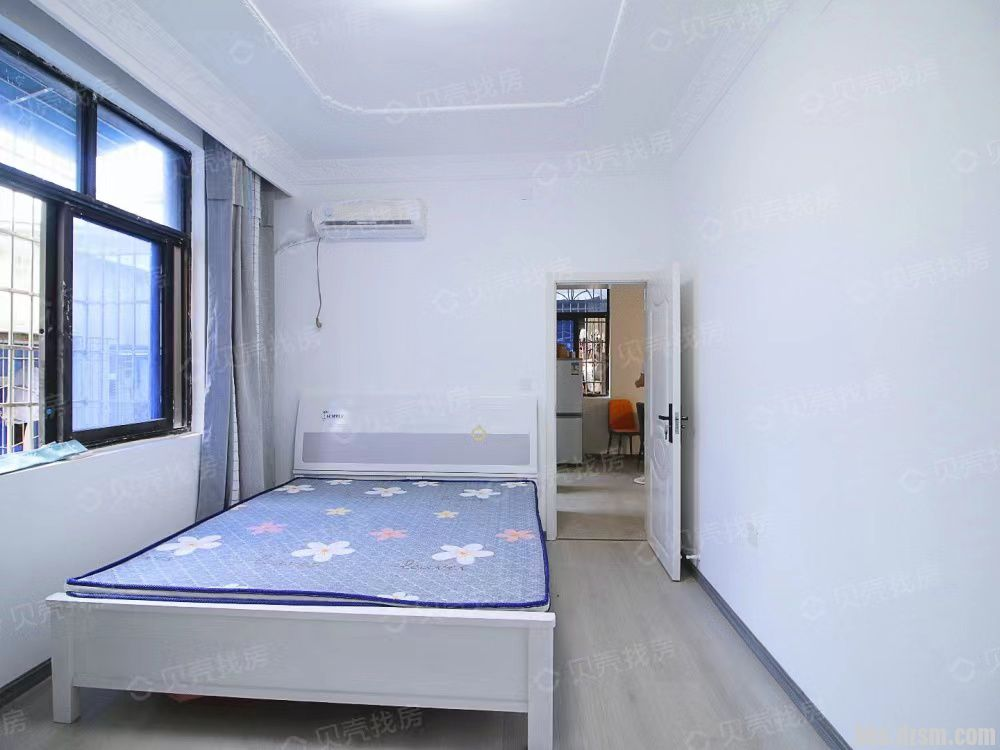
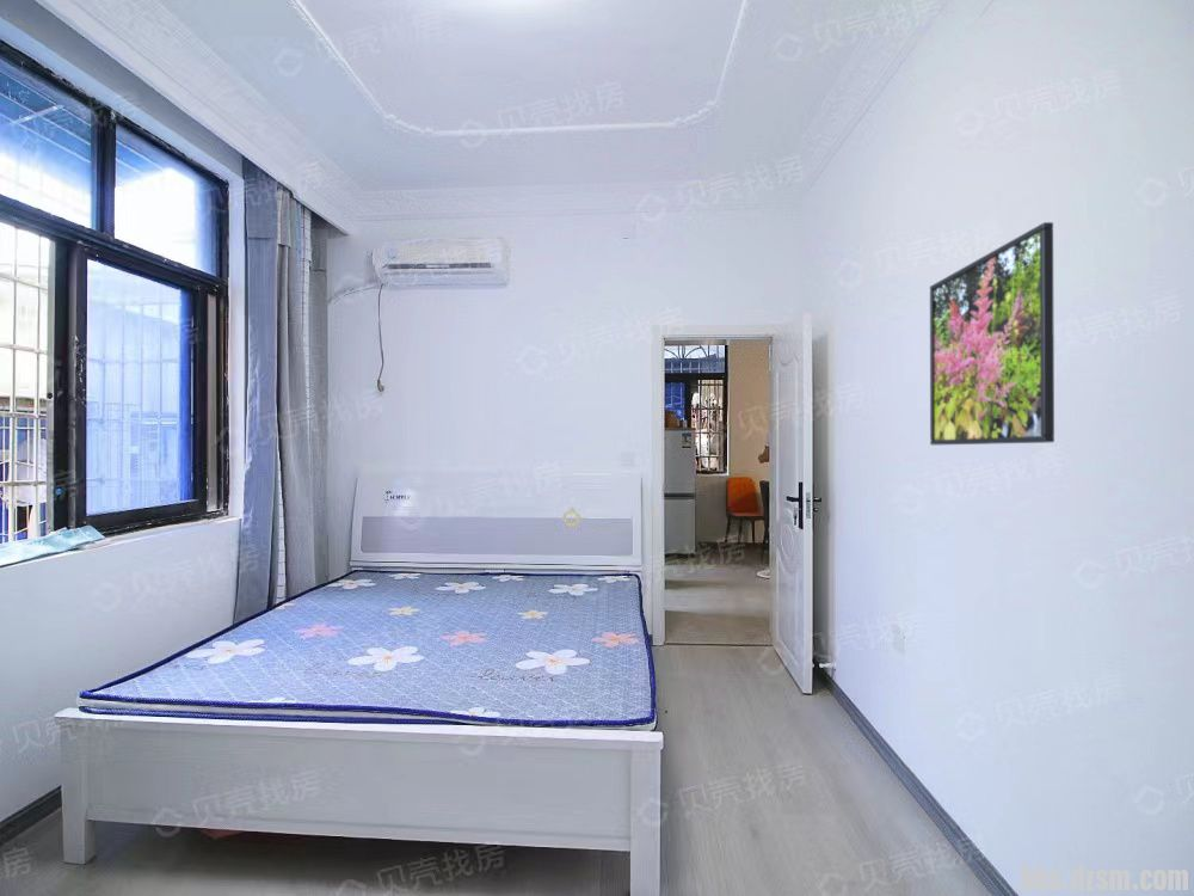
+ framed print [929,221,1055,446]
